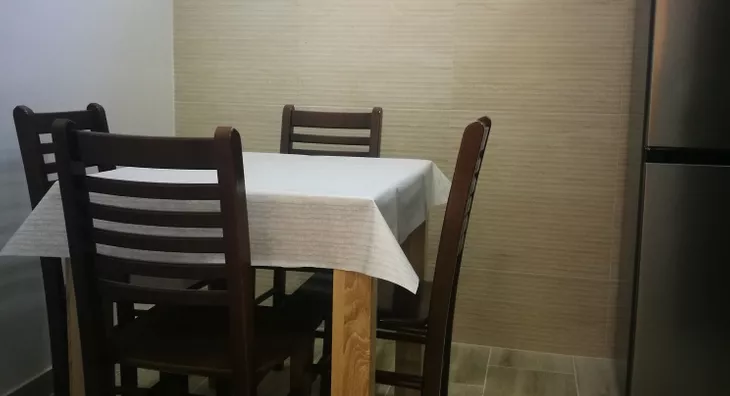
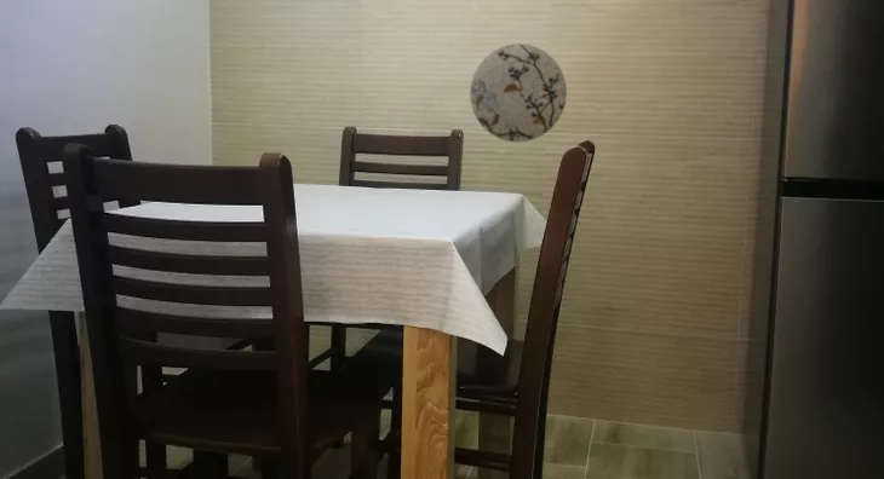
+ decorative plate [469,42,568,144]
